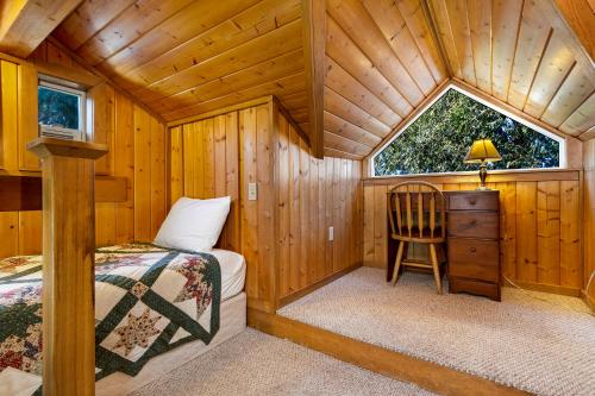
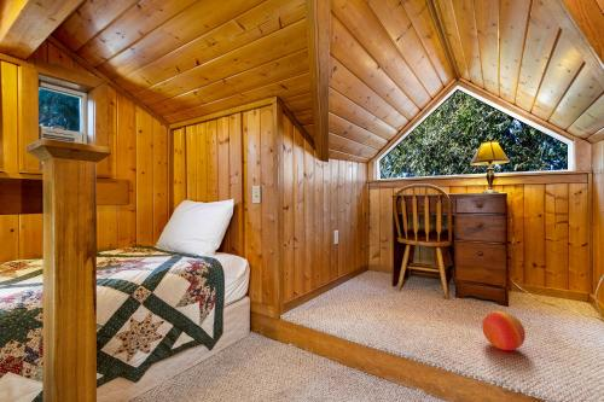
+ ball [481,310,527,351]
